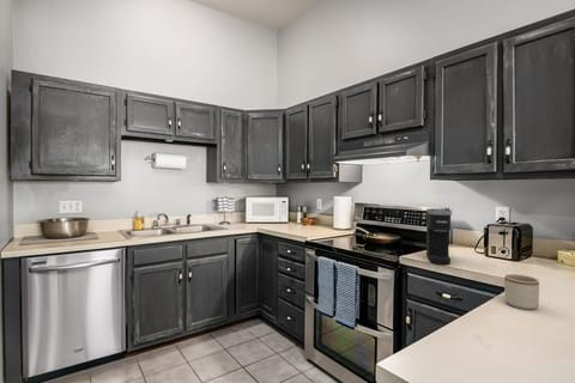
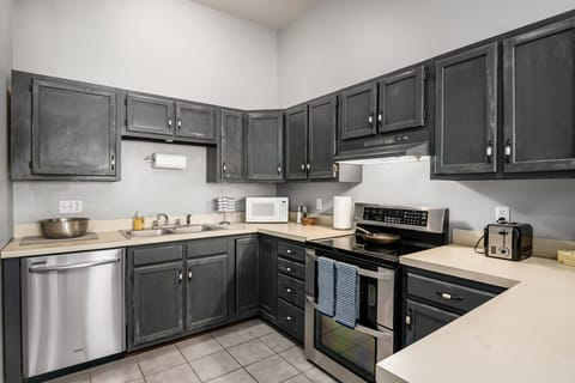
- mug [503,273,540,311]
- coffee maker [425,208,453,266]
